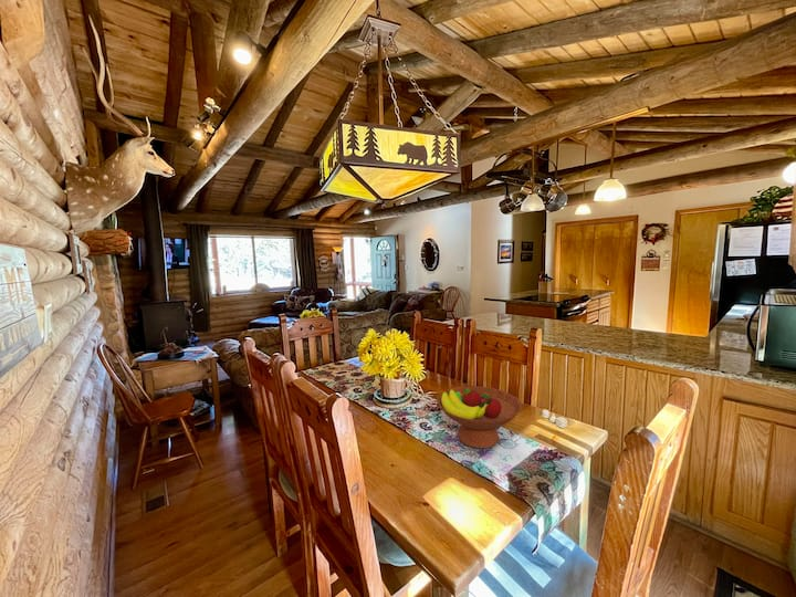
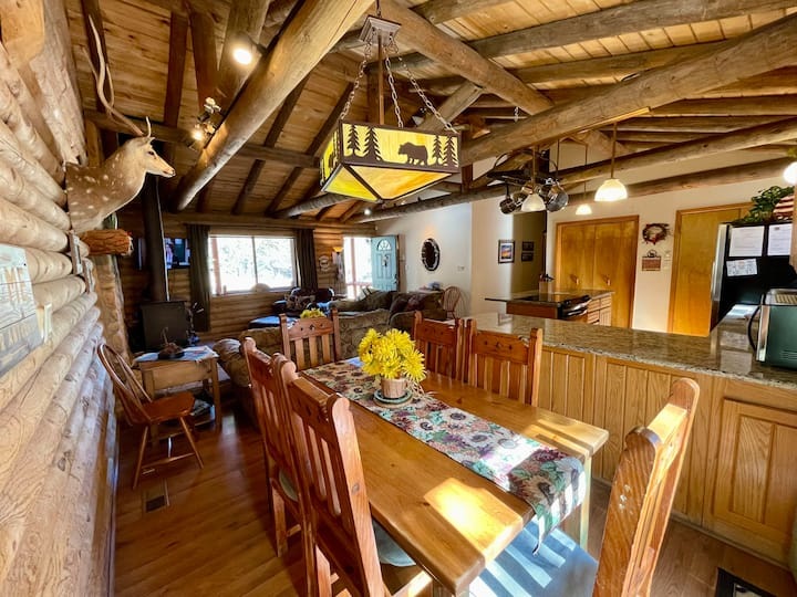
- fruit bowl [436,385,523,450]
- salt and pepper shaker set [541,408,568,429]
